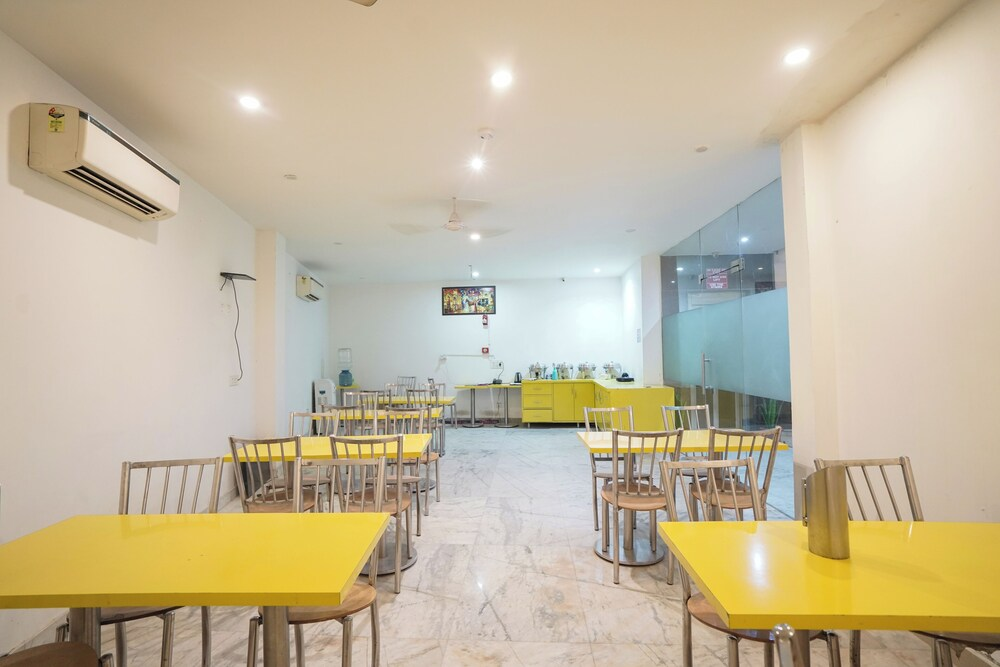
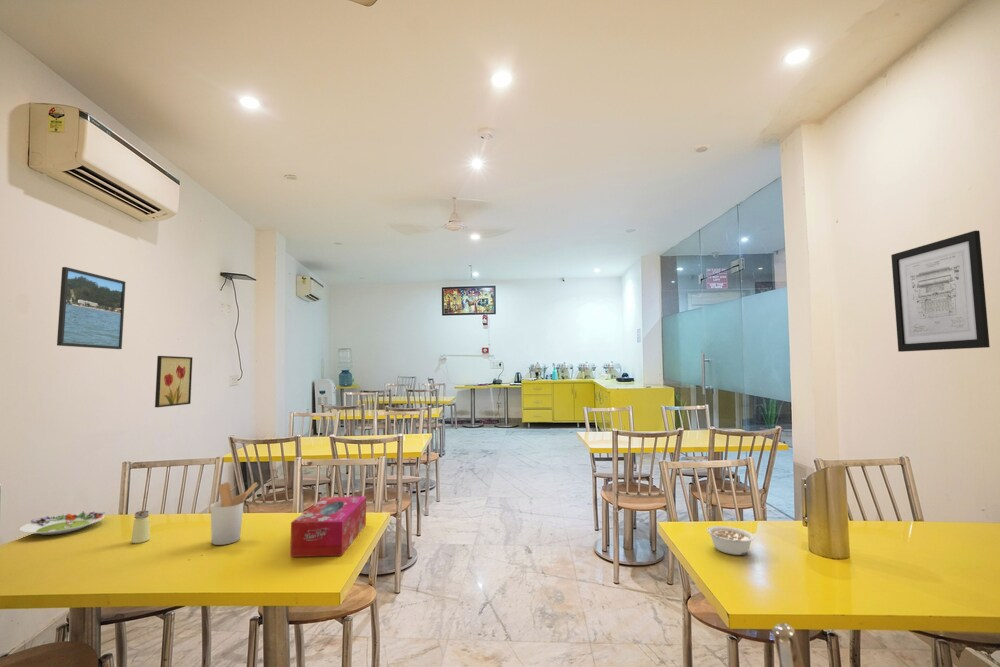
+ wall art [154,355,193,408]
+ salad plate [18,510,106,536]
+ saltshaker [130,510,151,544]
+ legume [706,525,756,556]
+ wall art [890,230,991,353]
+ tissue box [289,495,367,558]
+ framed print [56,266,127,350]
+ utensil holder [210,481,259,546]
